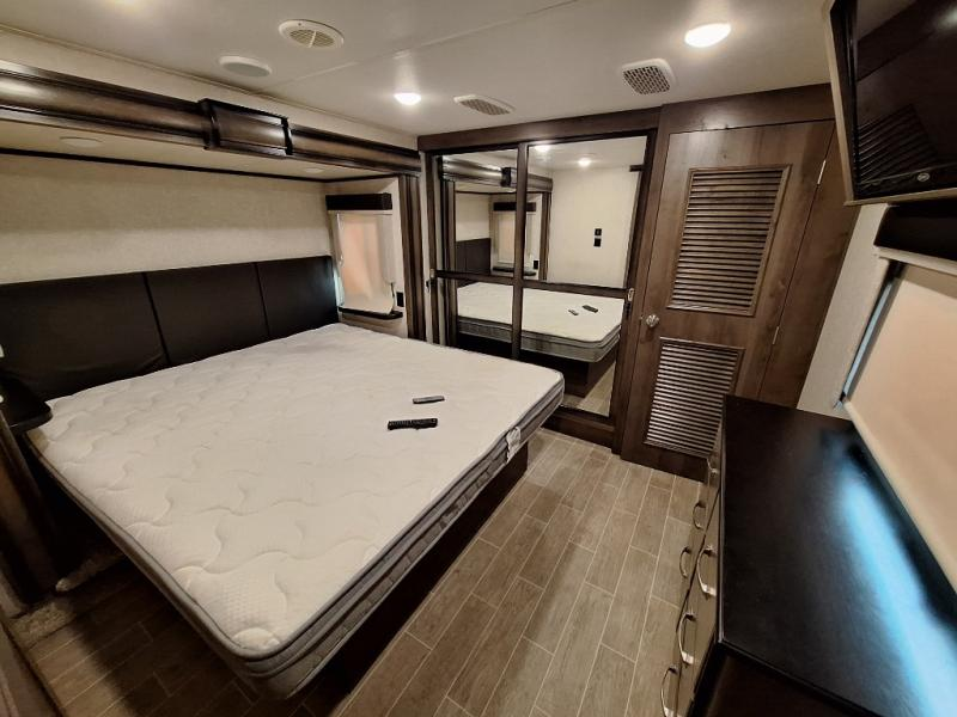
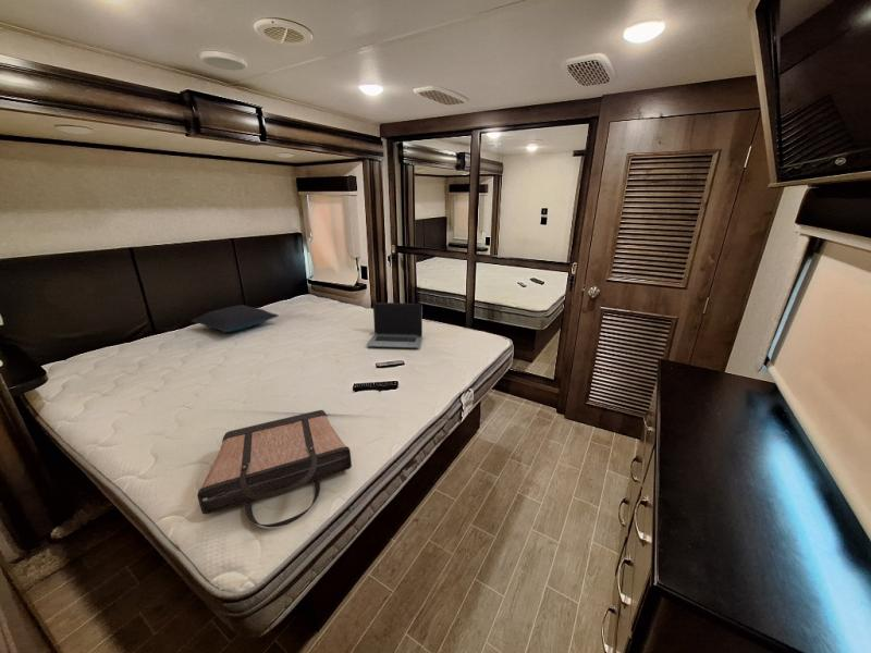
+ laptop computer [366,301,424,349]
+ pillow [189,304,280,333]
+ shopping bag [197,409,353,528]
